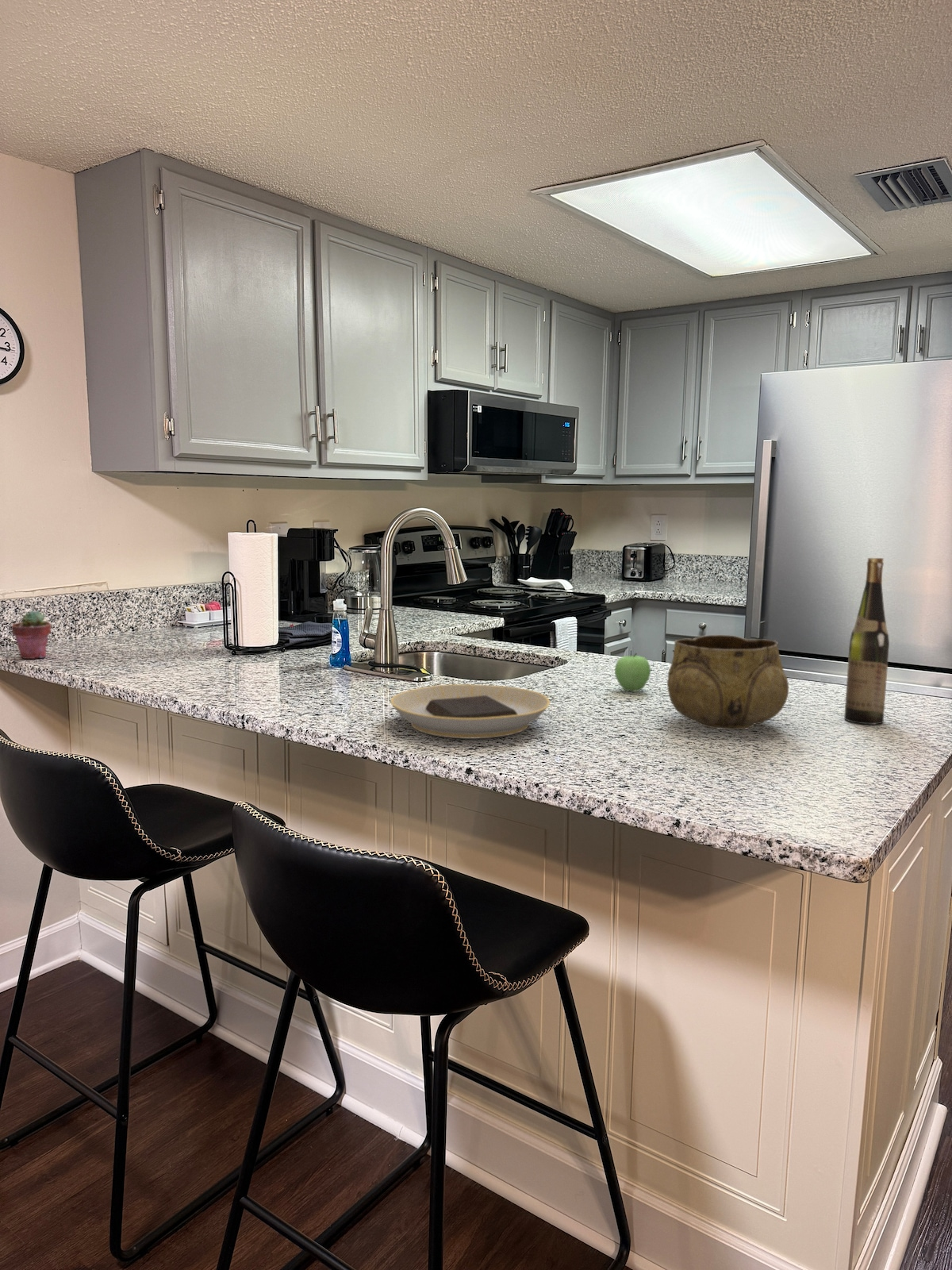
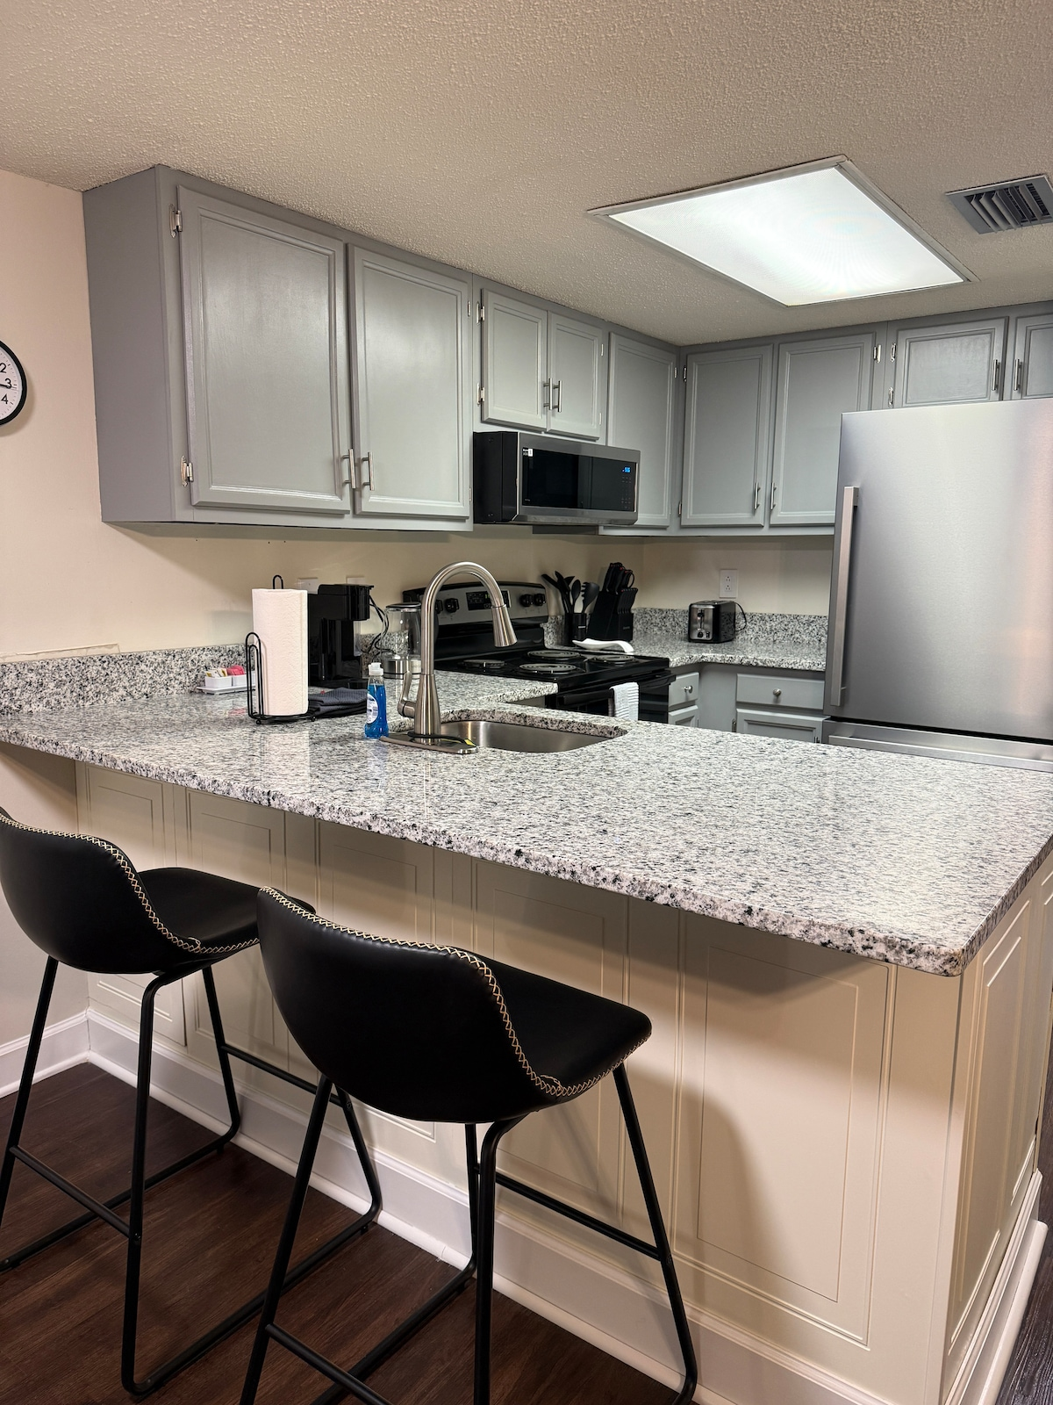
- plate [390,683,551,739]
- decorative bowl [666,634,789,730]
- apple [614,652,651,692]
- wine bottle [843,557,890,725]
- potted succulent [11,610,52,660]
